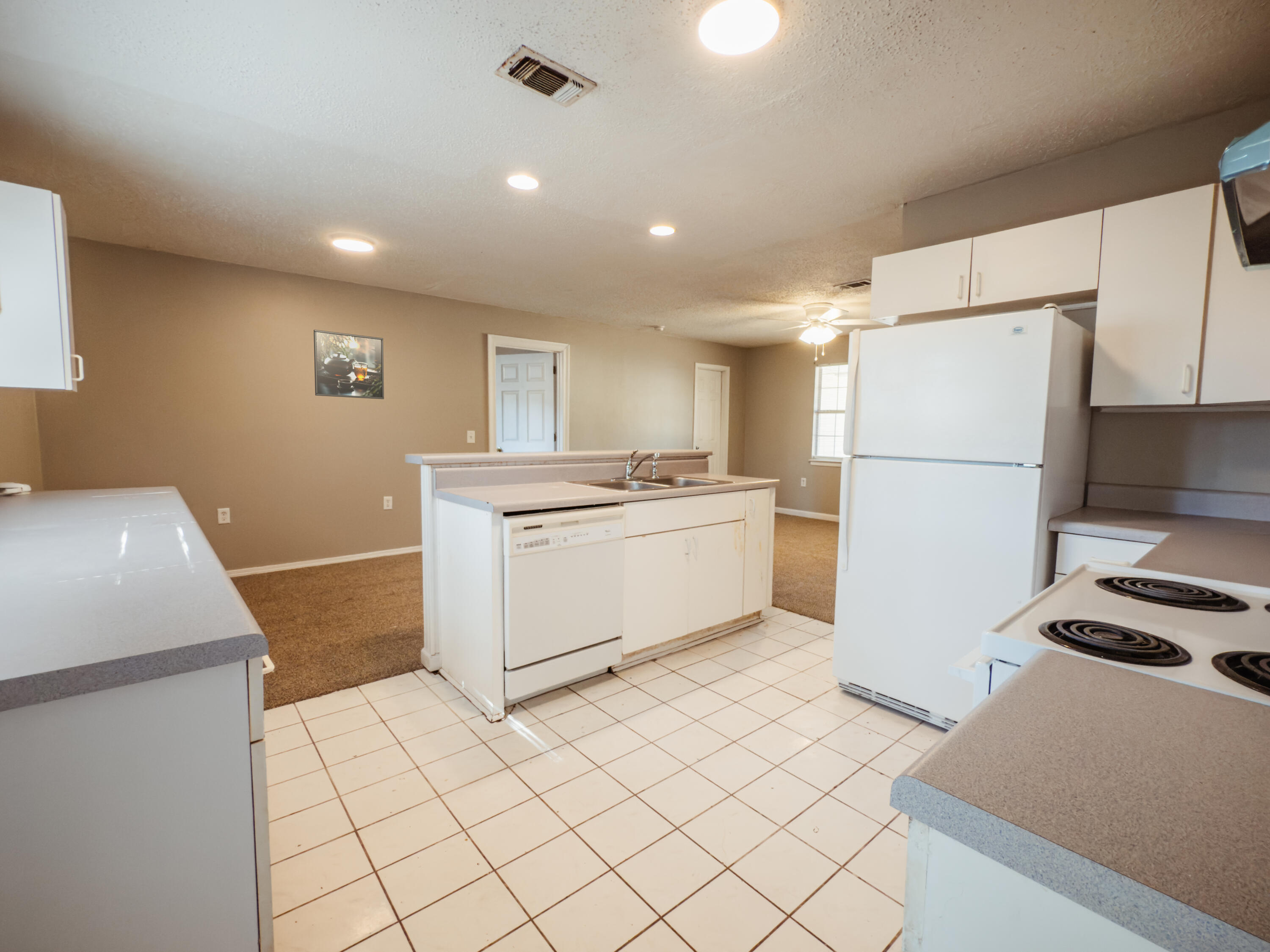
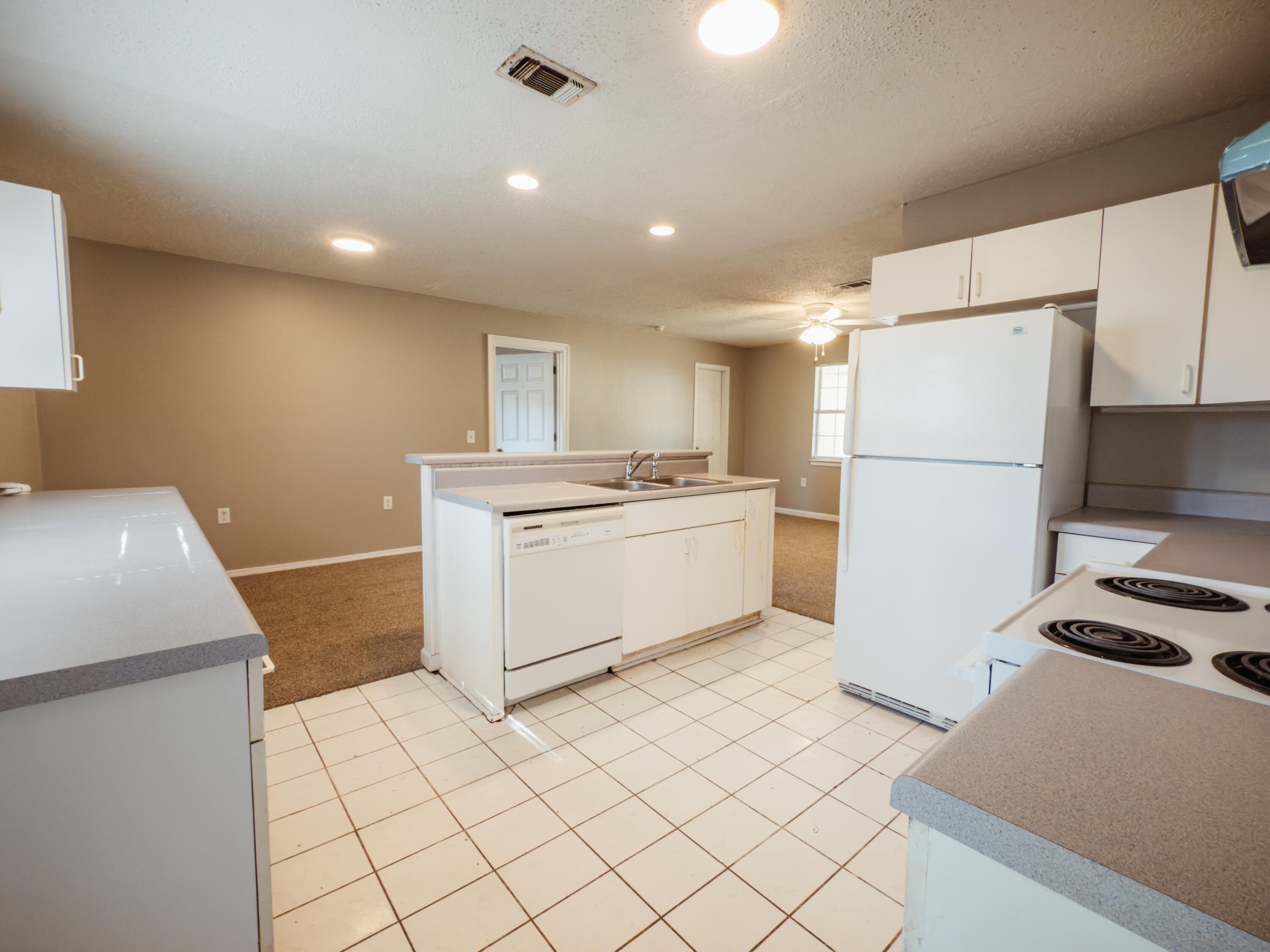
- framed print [313,329,384,399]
